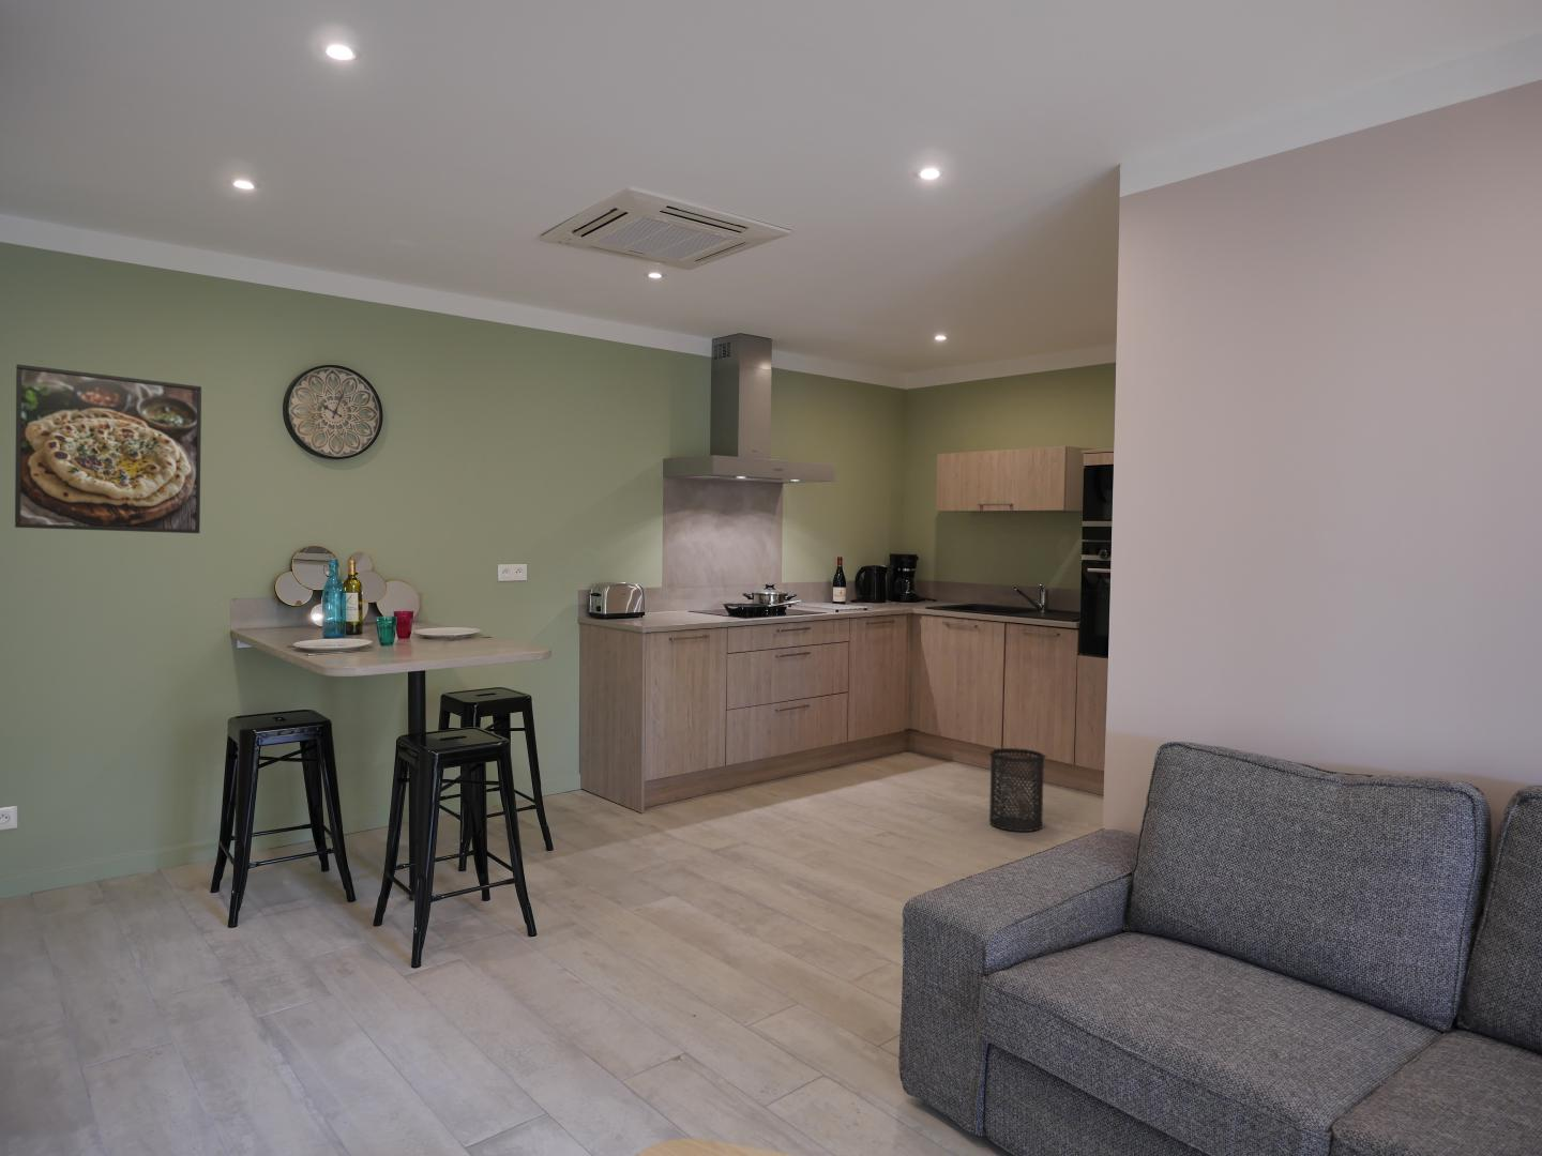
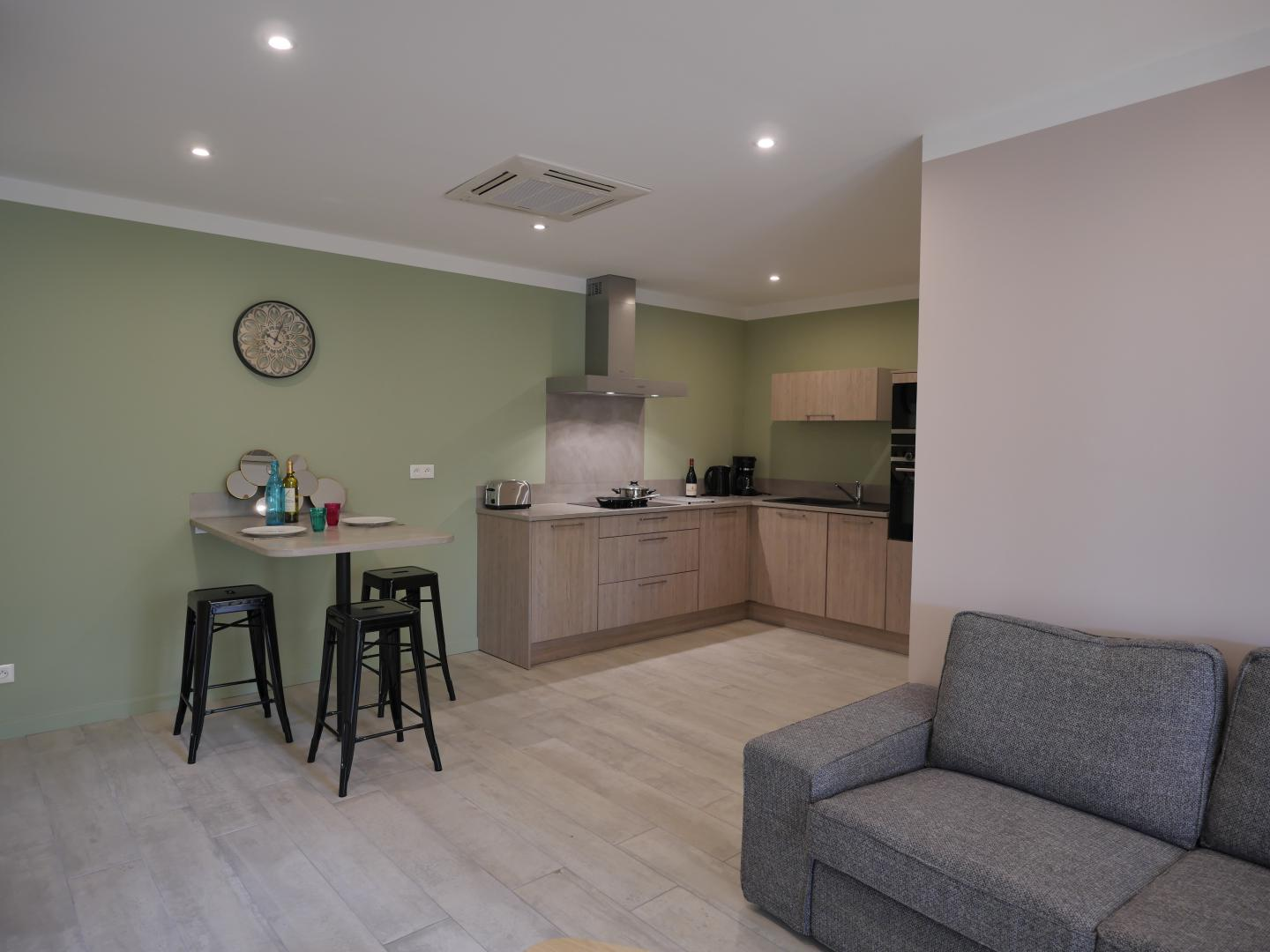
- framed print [13,363,203,534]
- trash can [988,747,1047,833]
